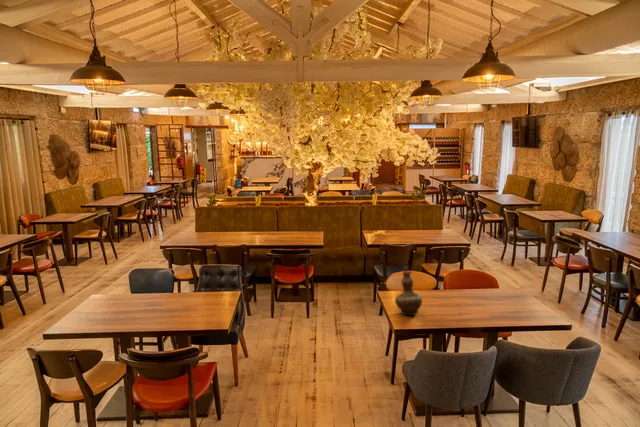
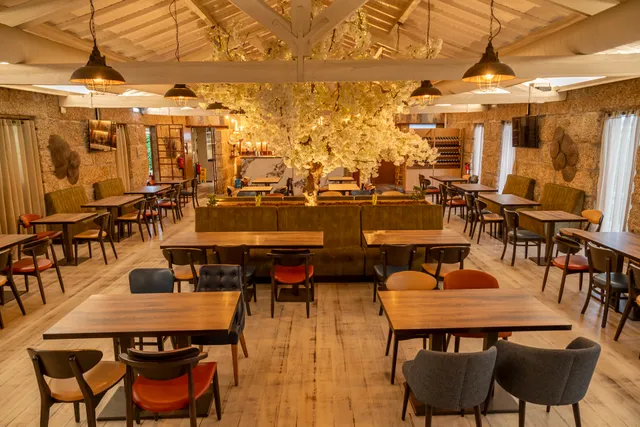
- decorative vase [394,265,423,316]
